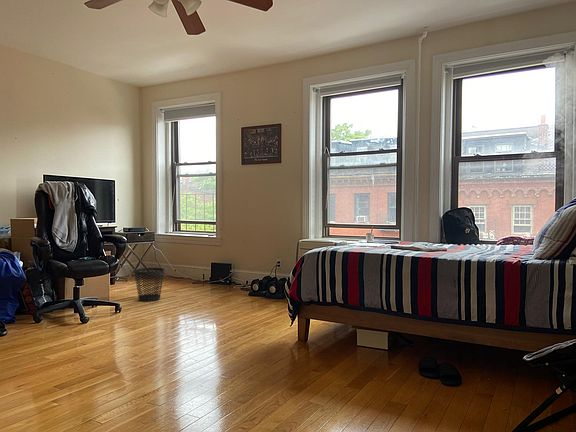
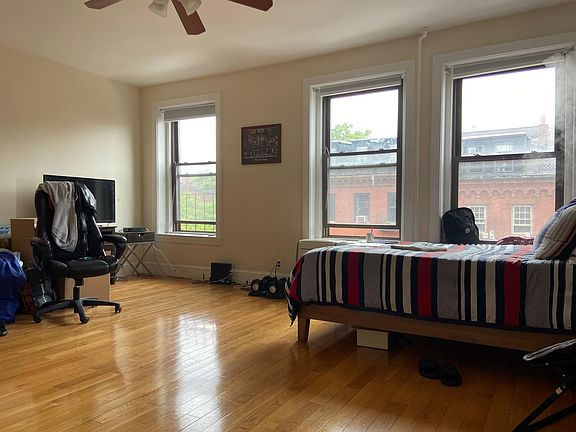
- wastebasket [133,267,165,302]
